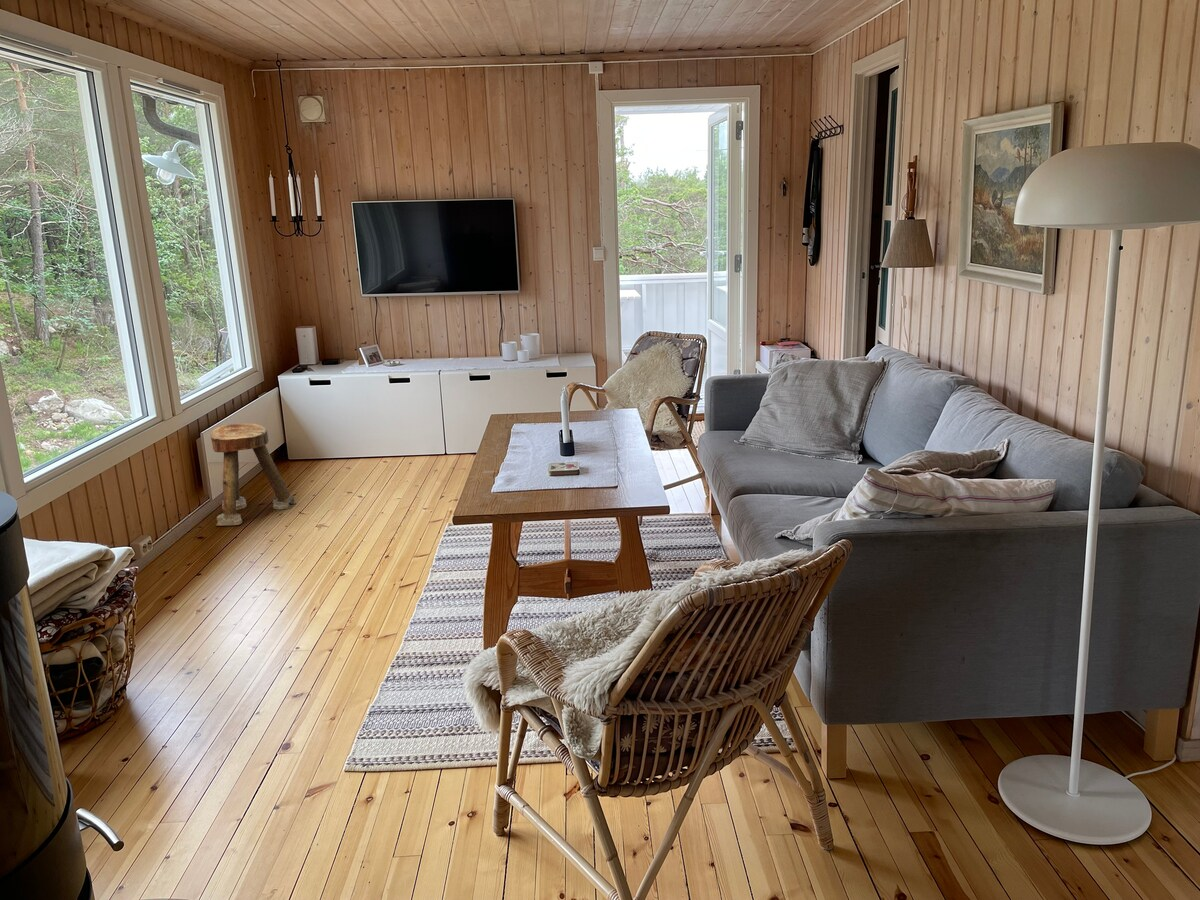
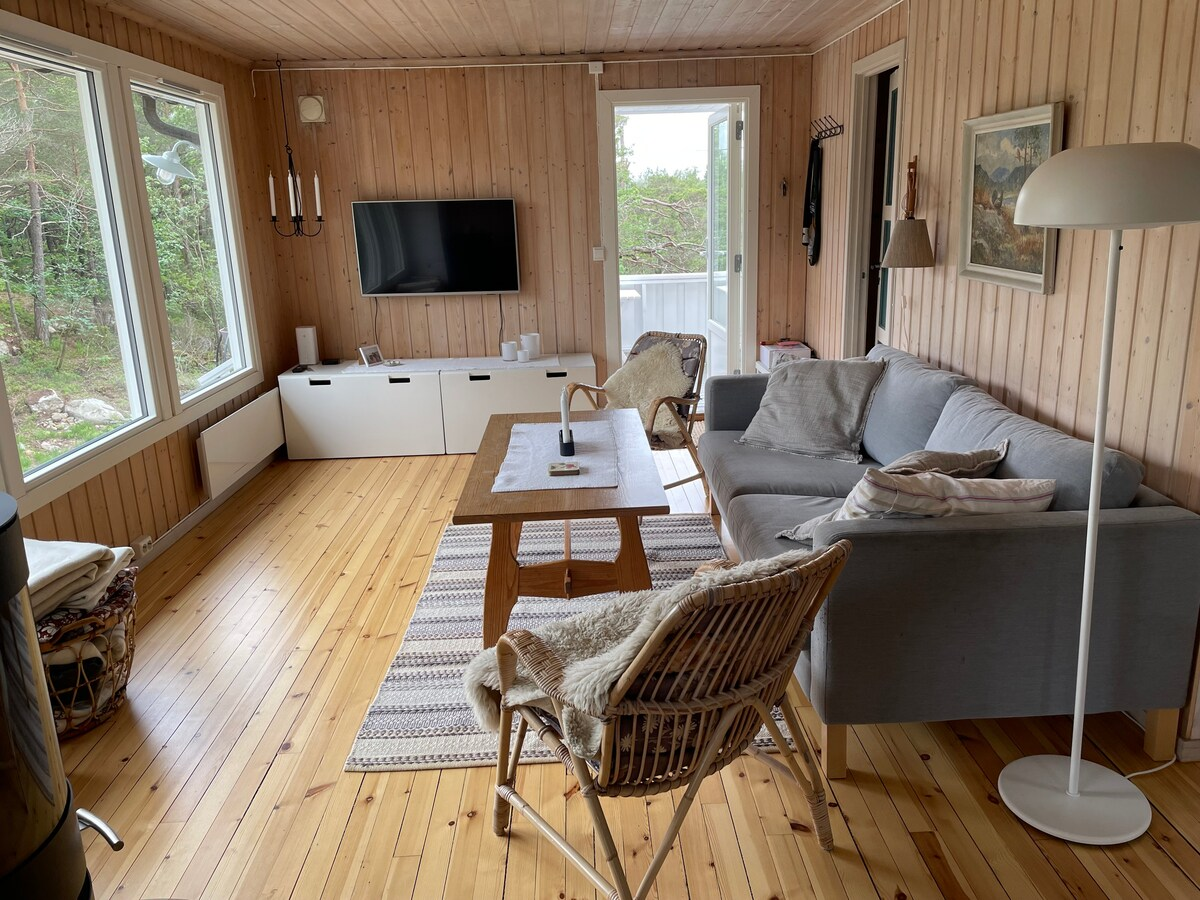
- stool [210,422,296,527]
